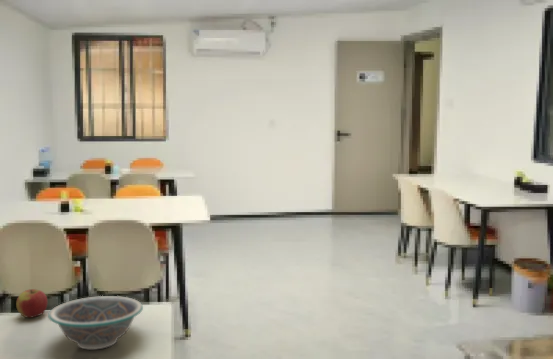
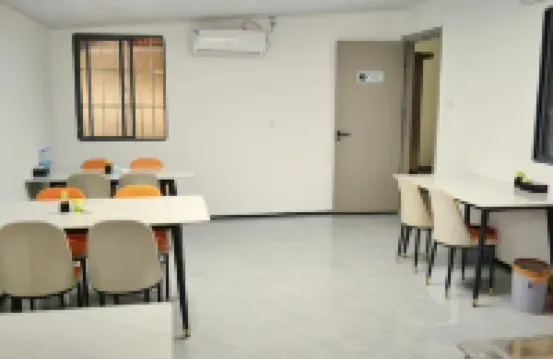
- bowl [47,295,144,350]
- apple [15,288,48,319]
